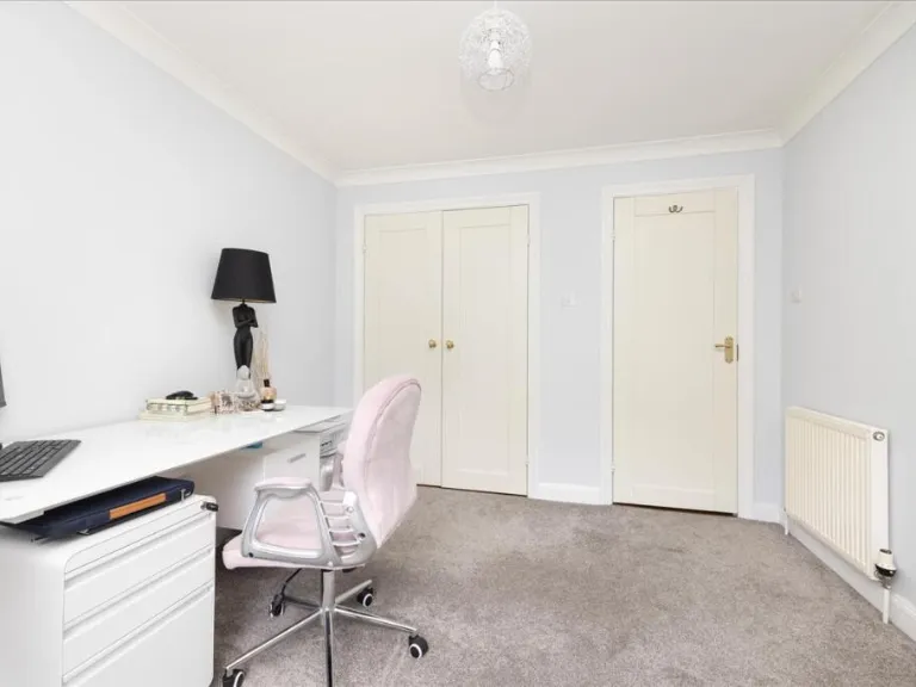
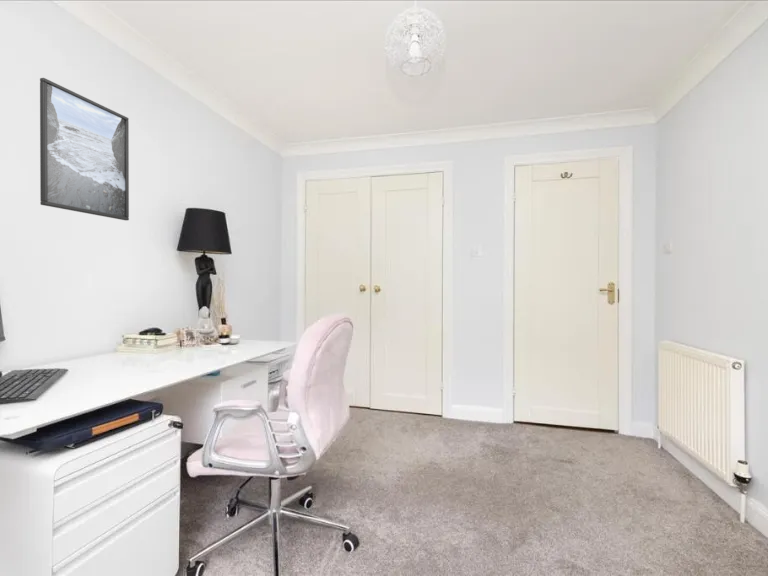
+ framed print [39,77,130,221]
